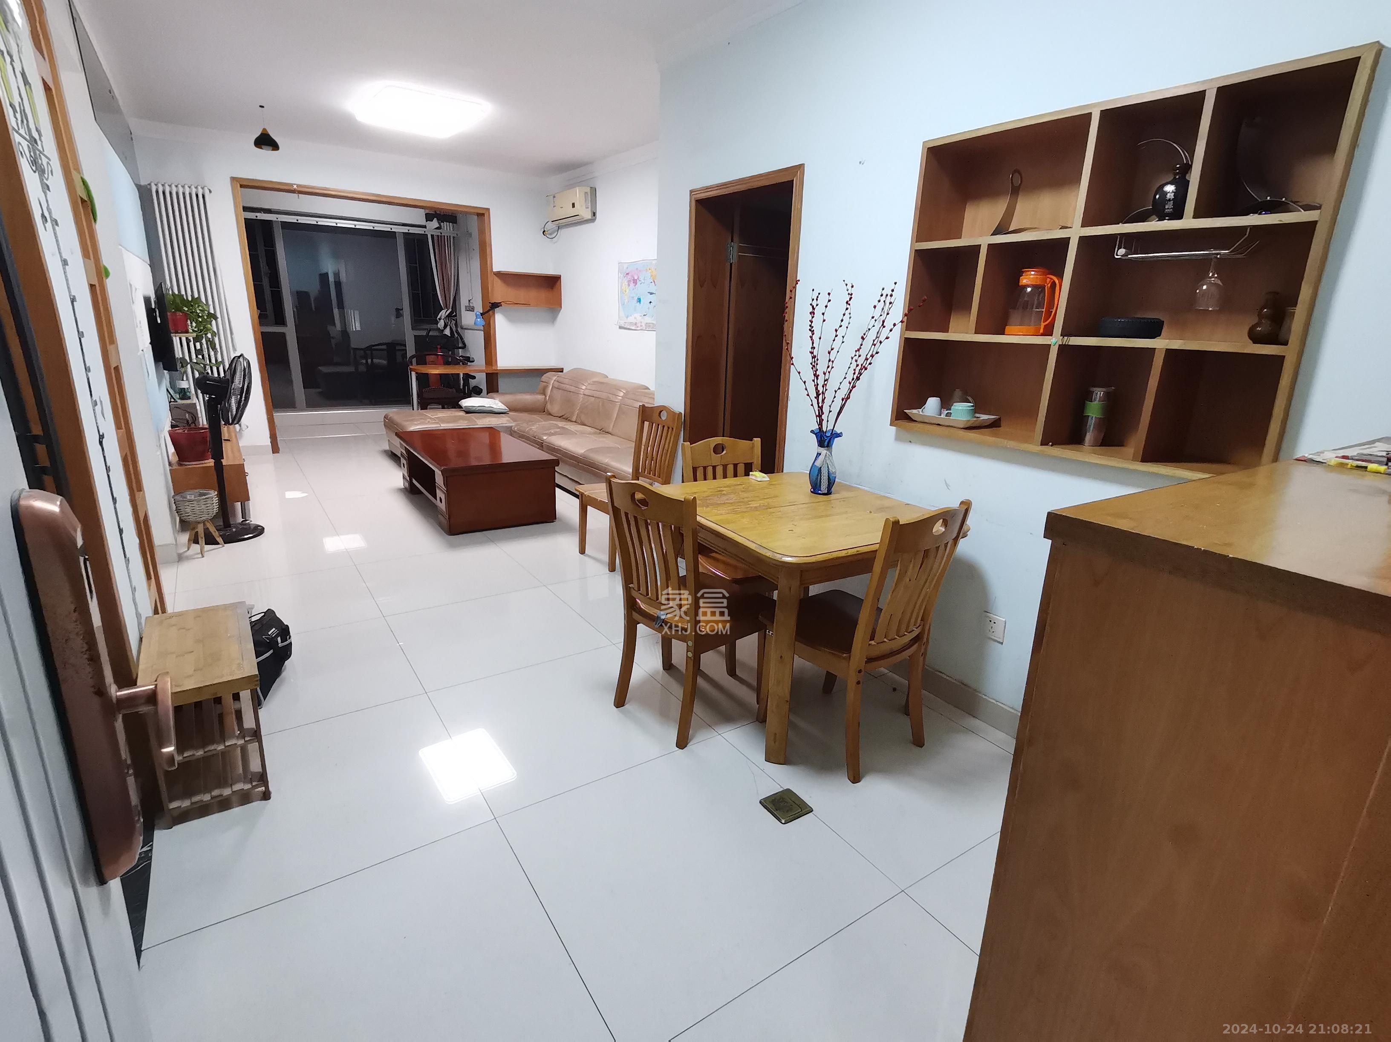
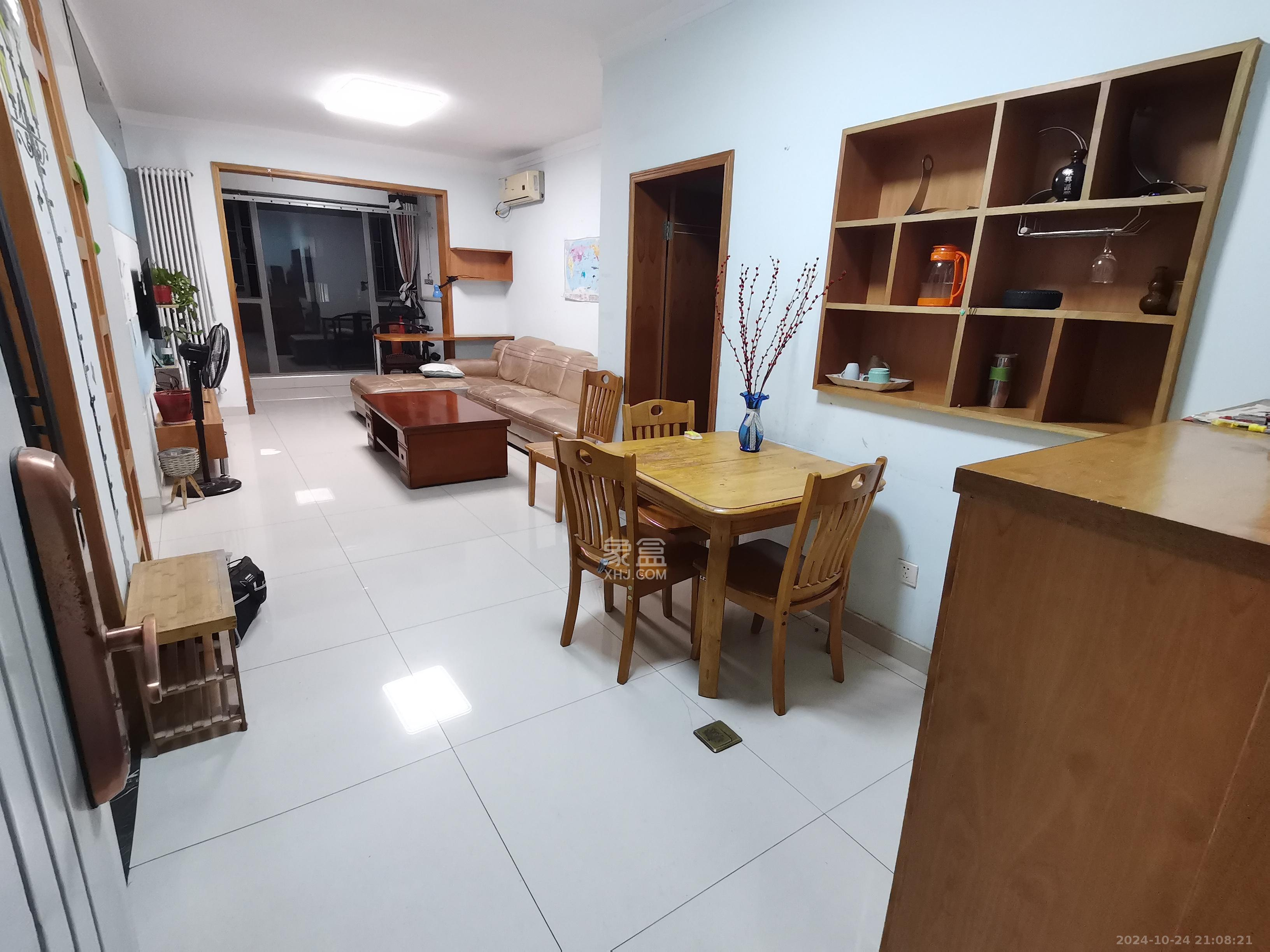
- pendant light [253,105,280,151]
